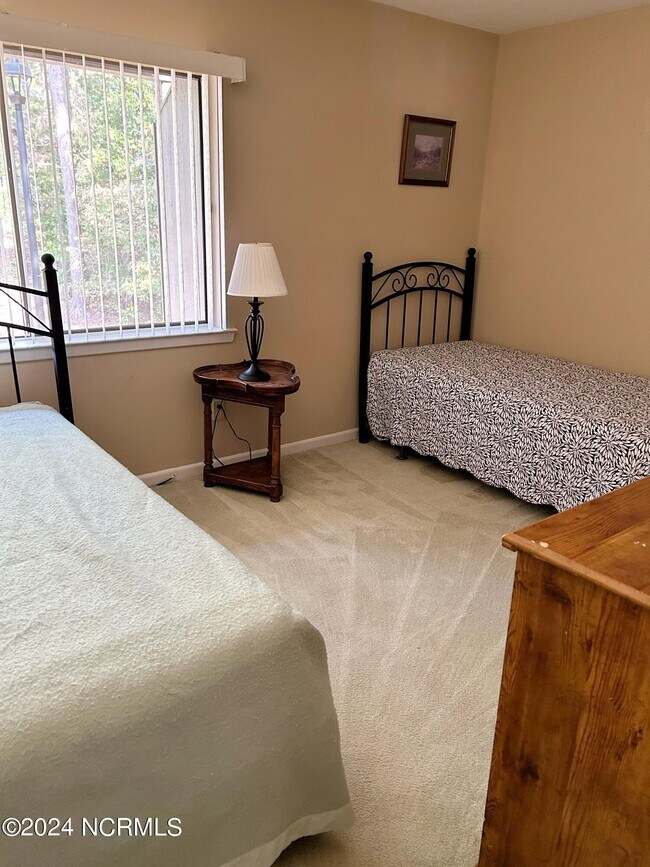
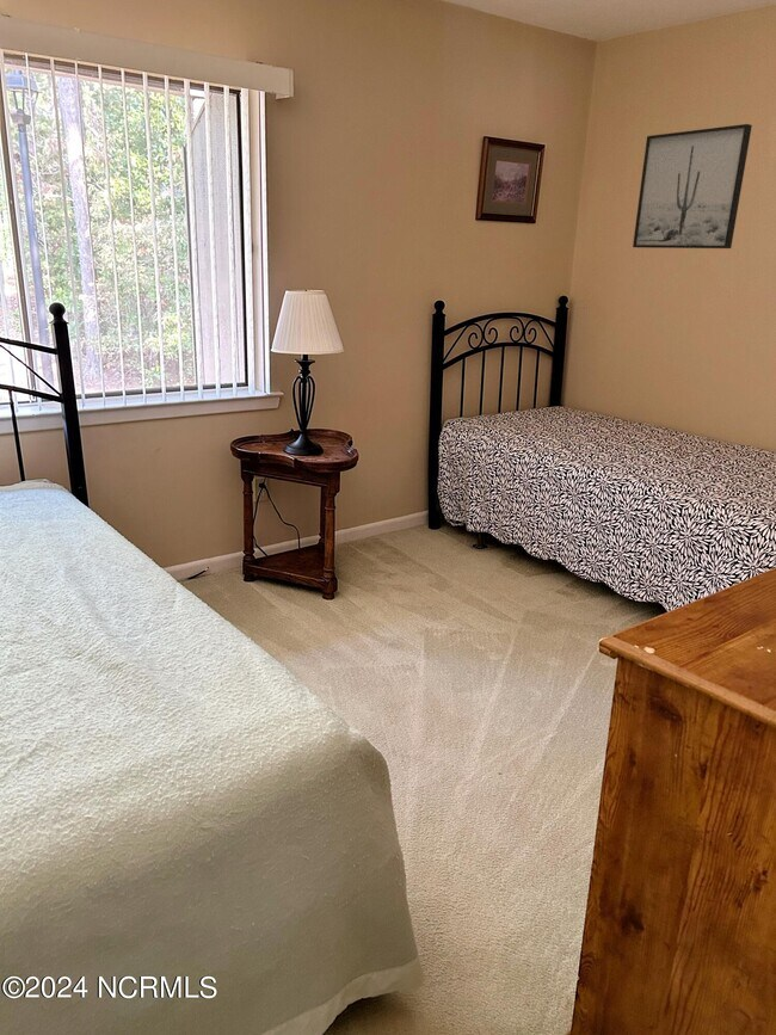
+ wall art [632,123,753,249]
